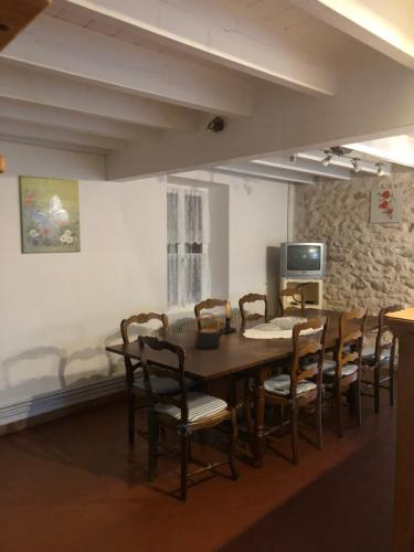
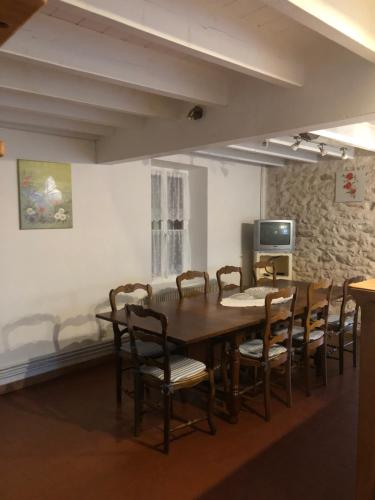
- candle holder [219,298,238,335]
- teapot [194,311,225,350]
